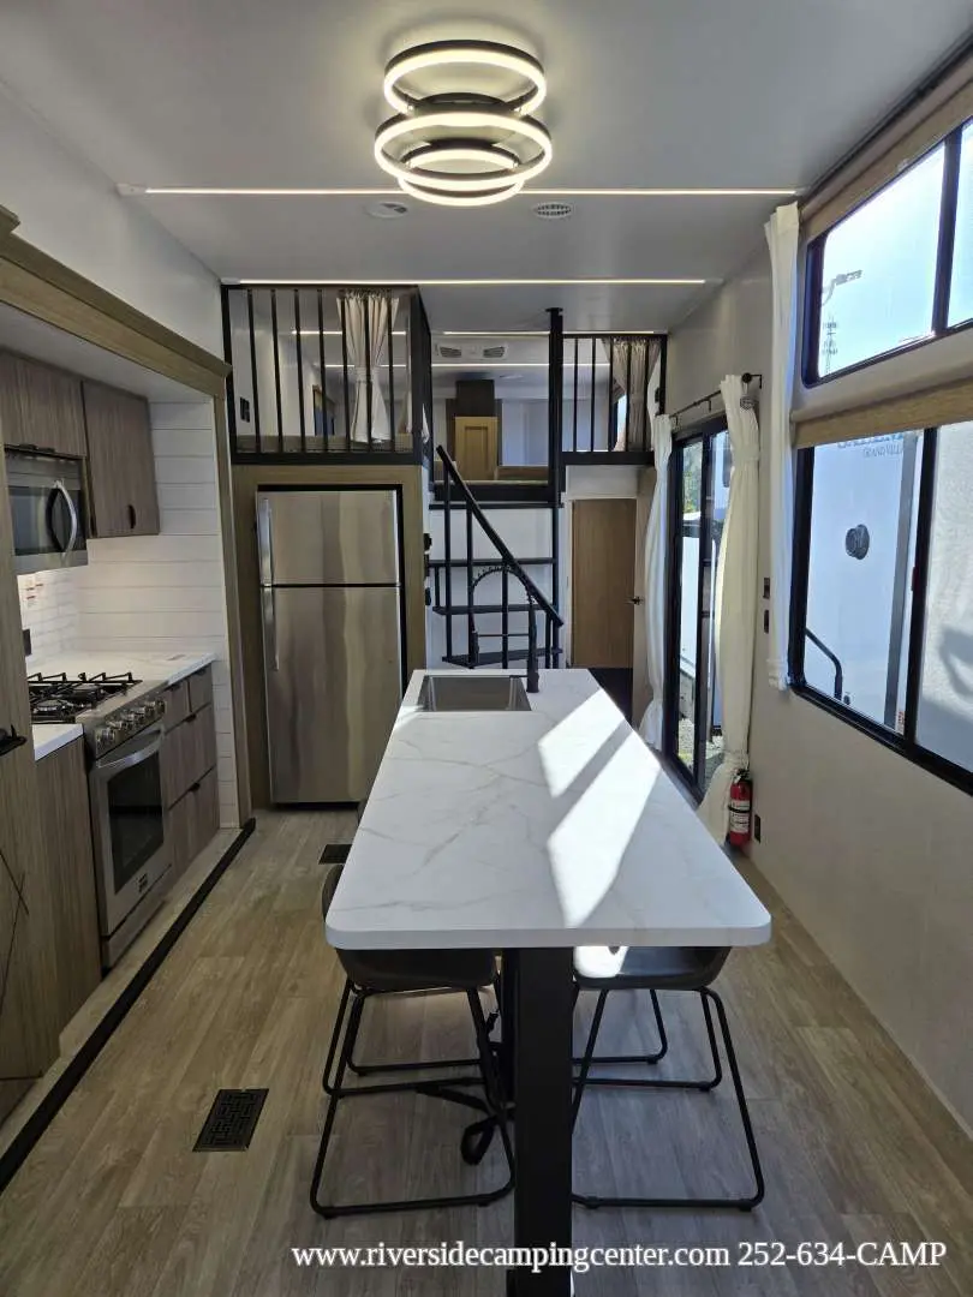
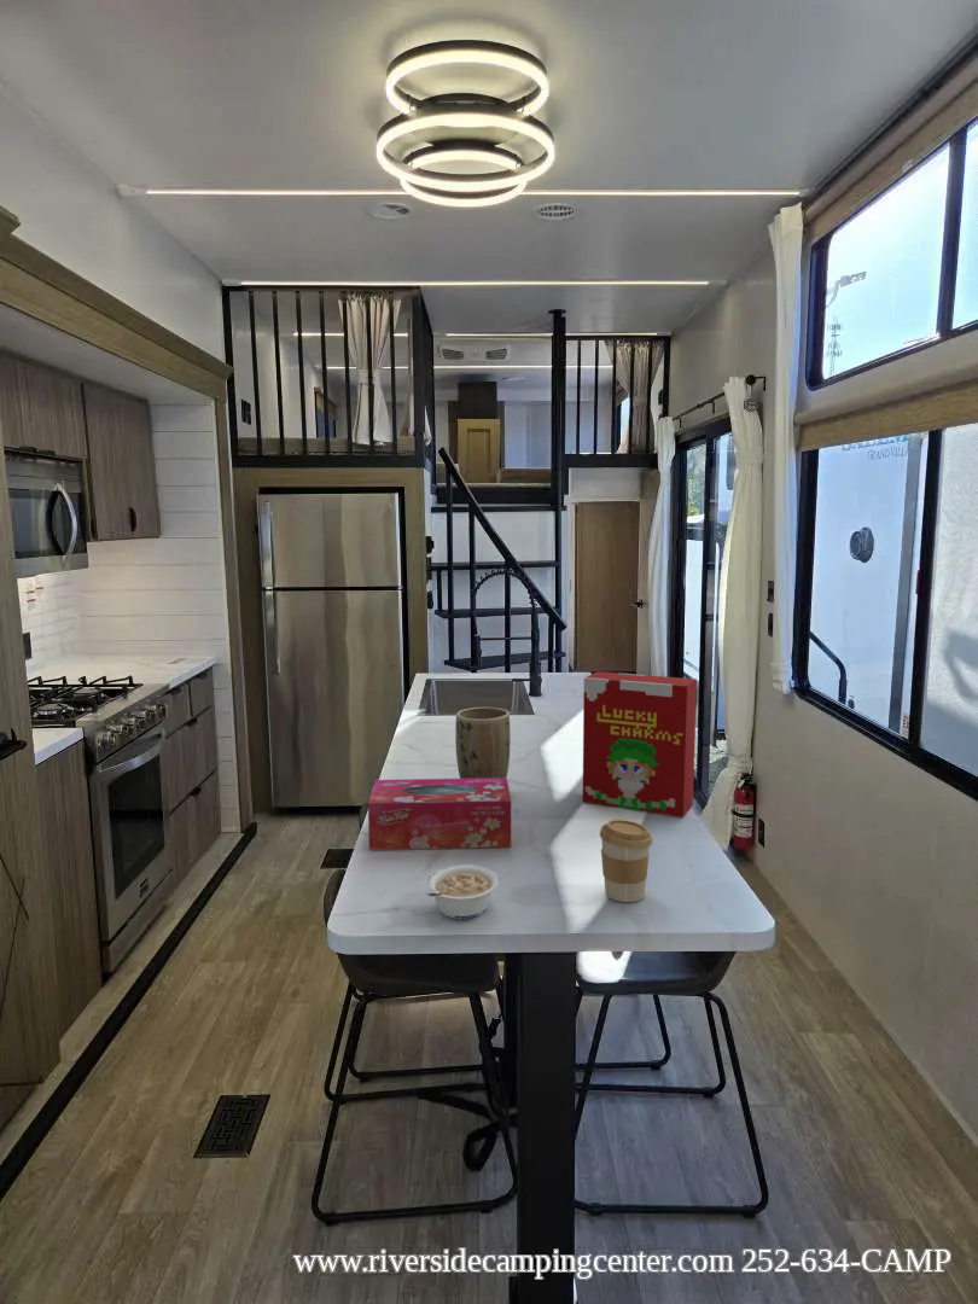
+ cereal box [582,670,698,819]
+ legume [425,863,500,920]
+ tissue box [367,776,512,851]
+ plant pot [454,706,512,779]
+ coffee cup [599,819,653,903]
